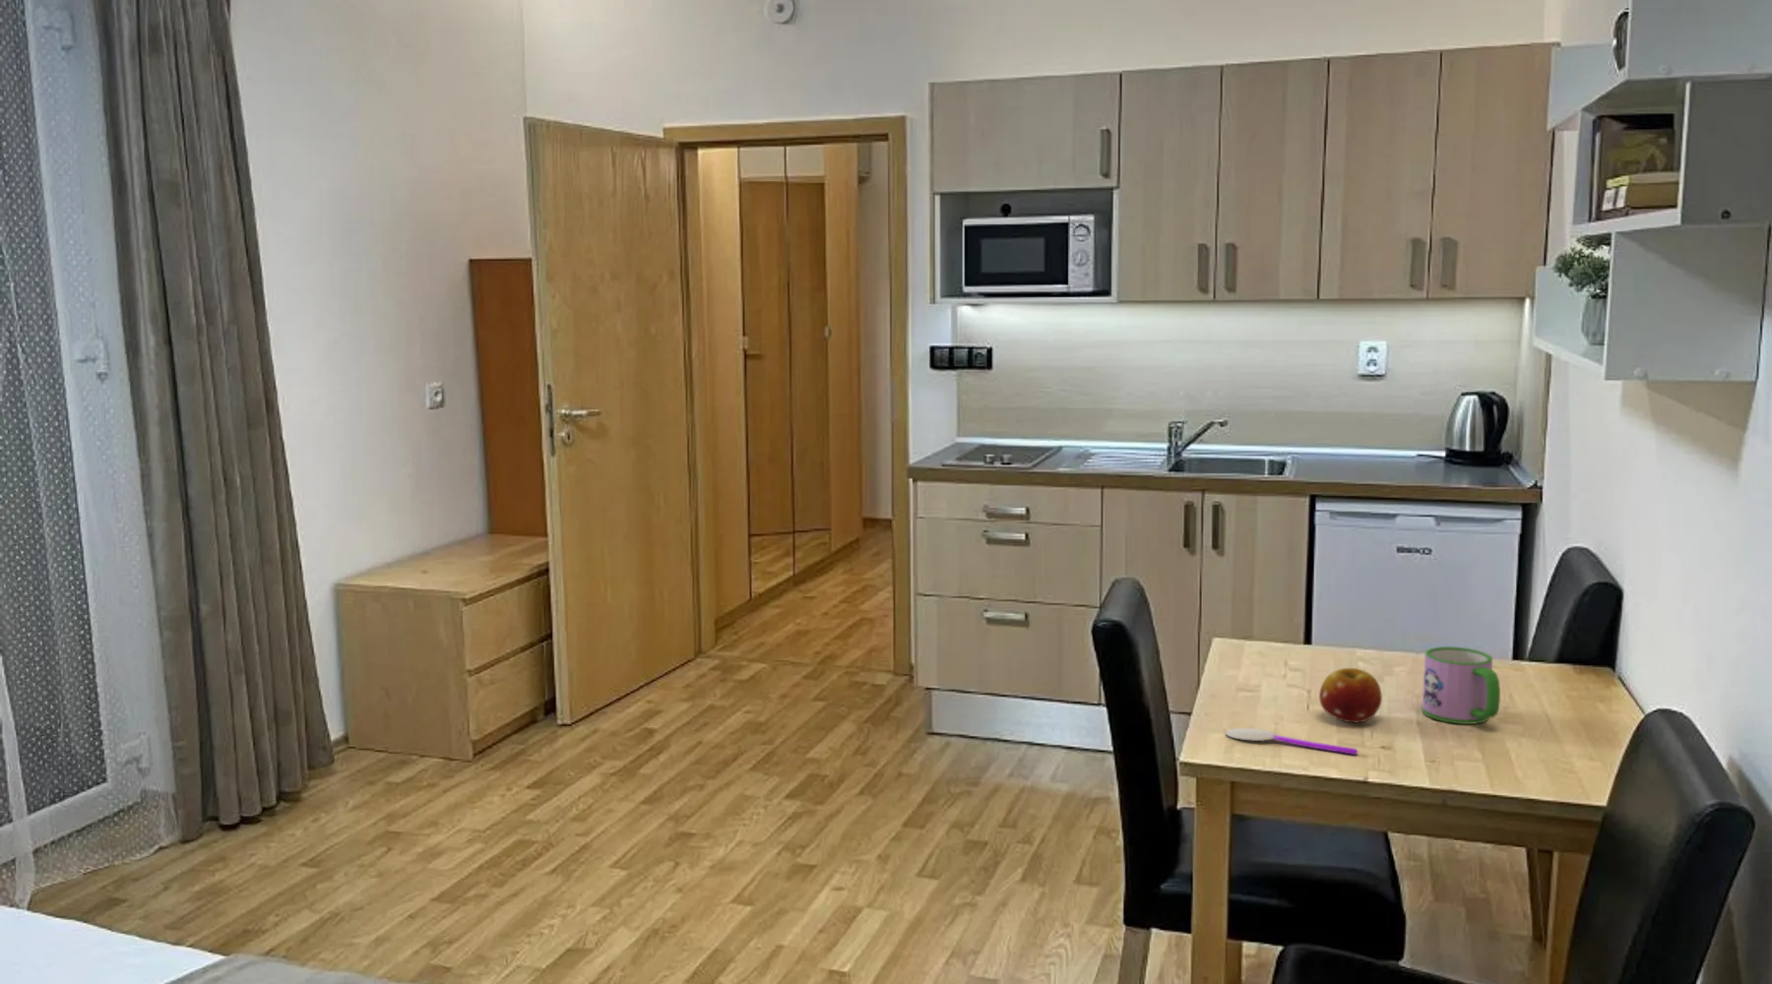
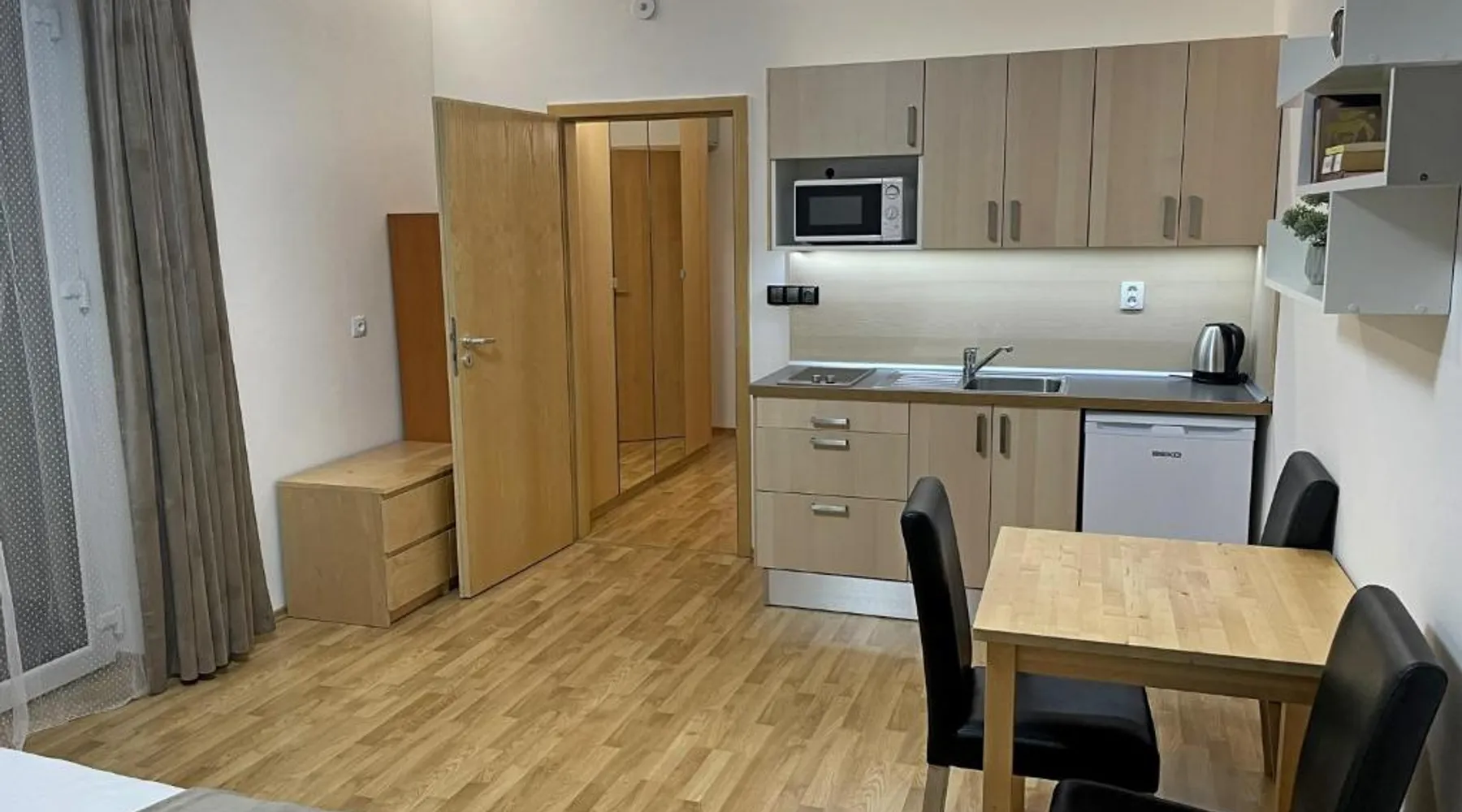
- mug [1422,646,1502,725]
- fruit [1319,668,1383,723]
- spoon [1224,727,1359,756]
